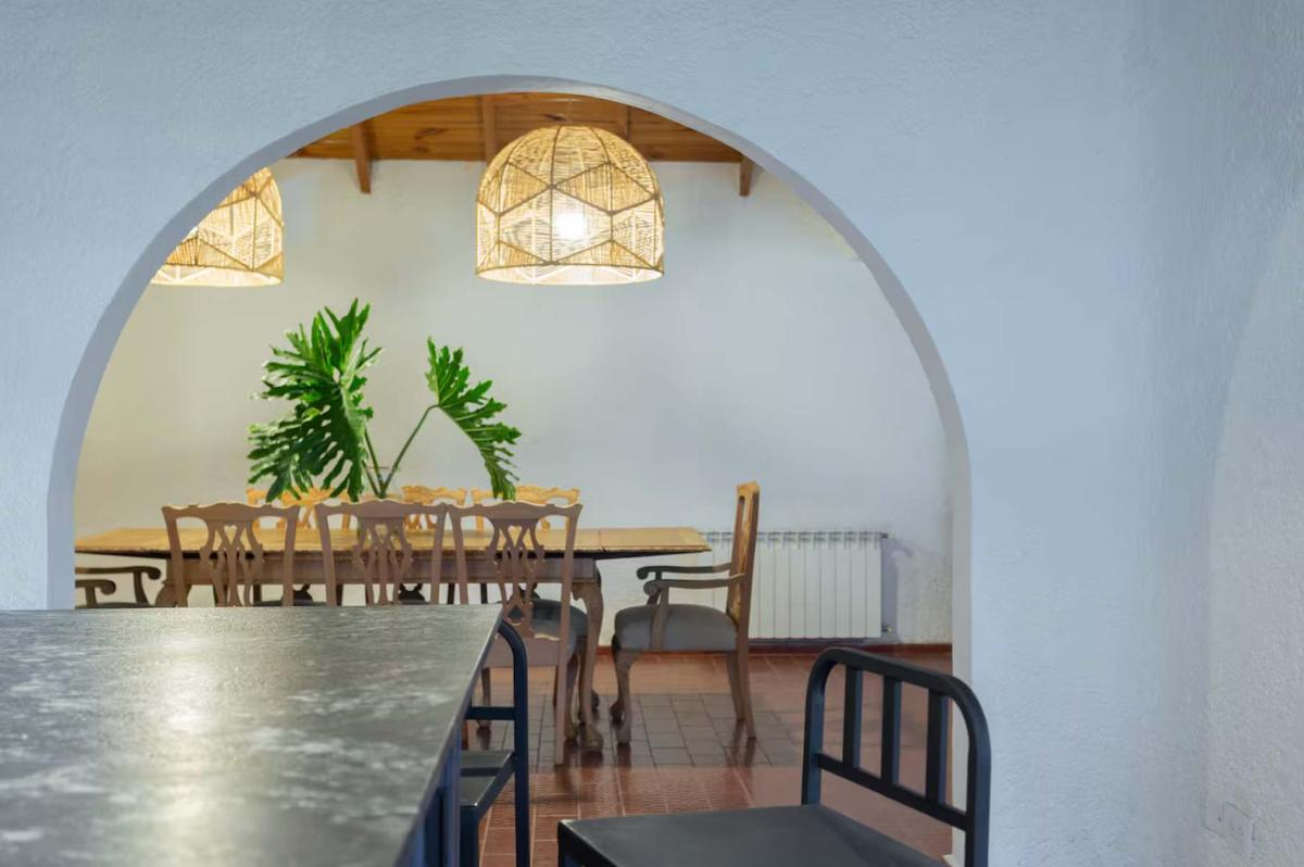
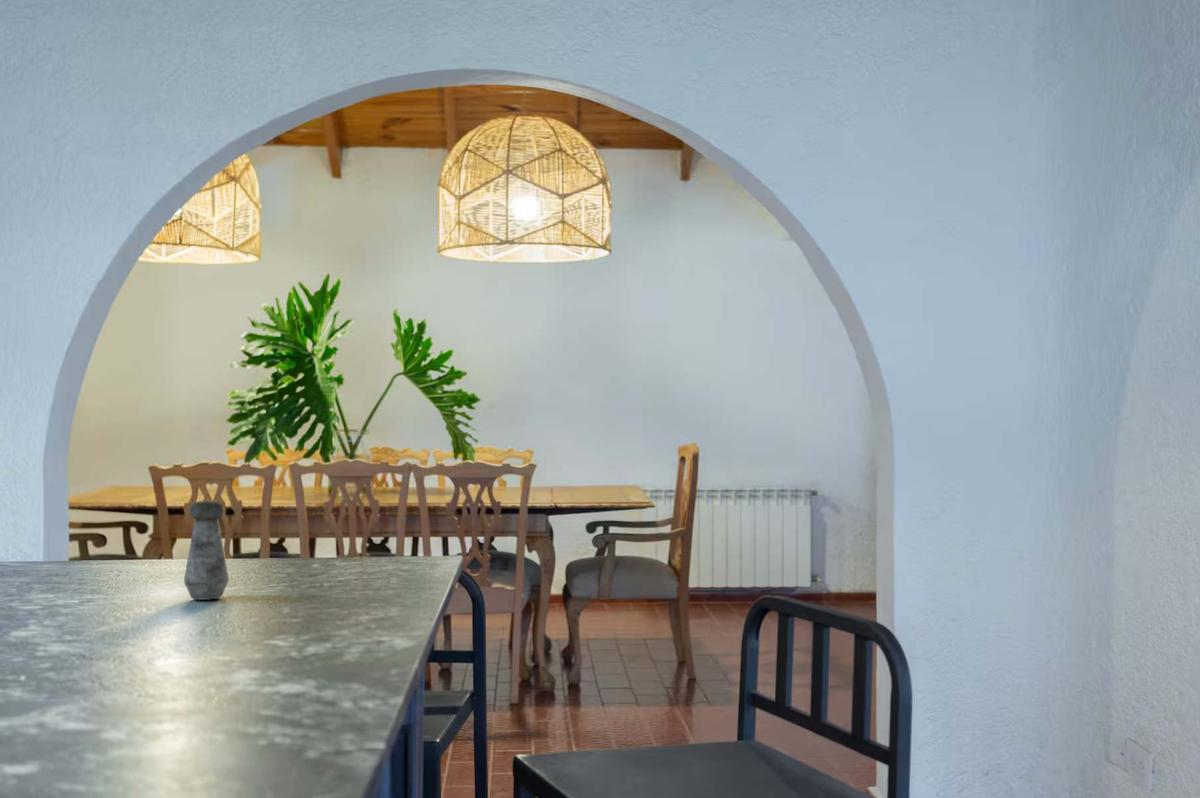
+ salt shaker [183,500,230,601]
